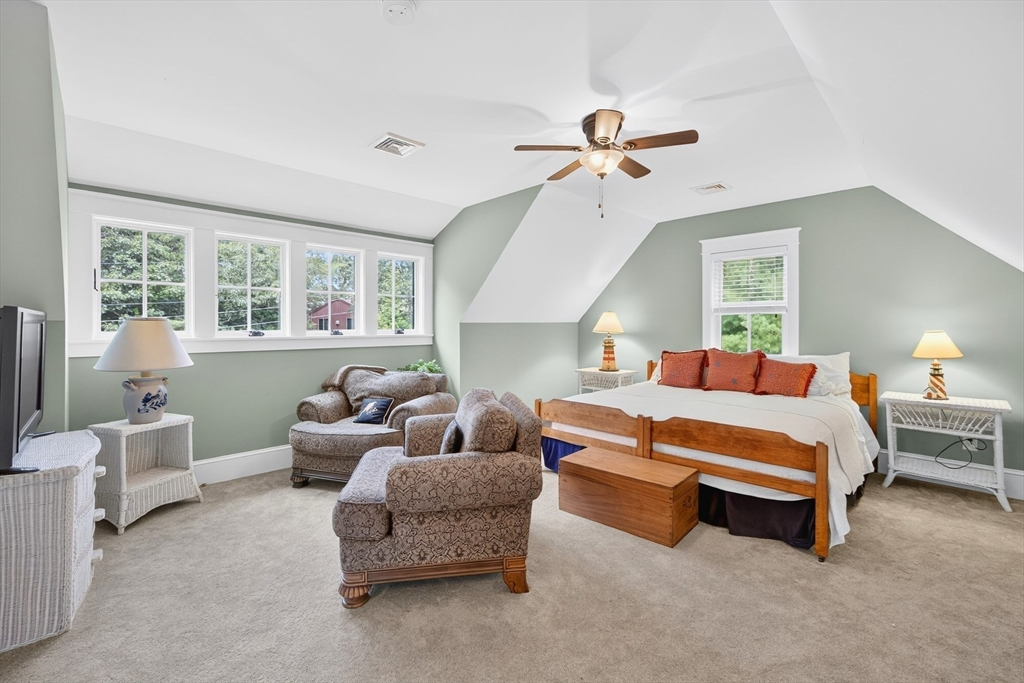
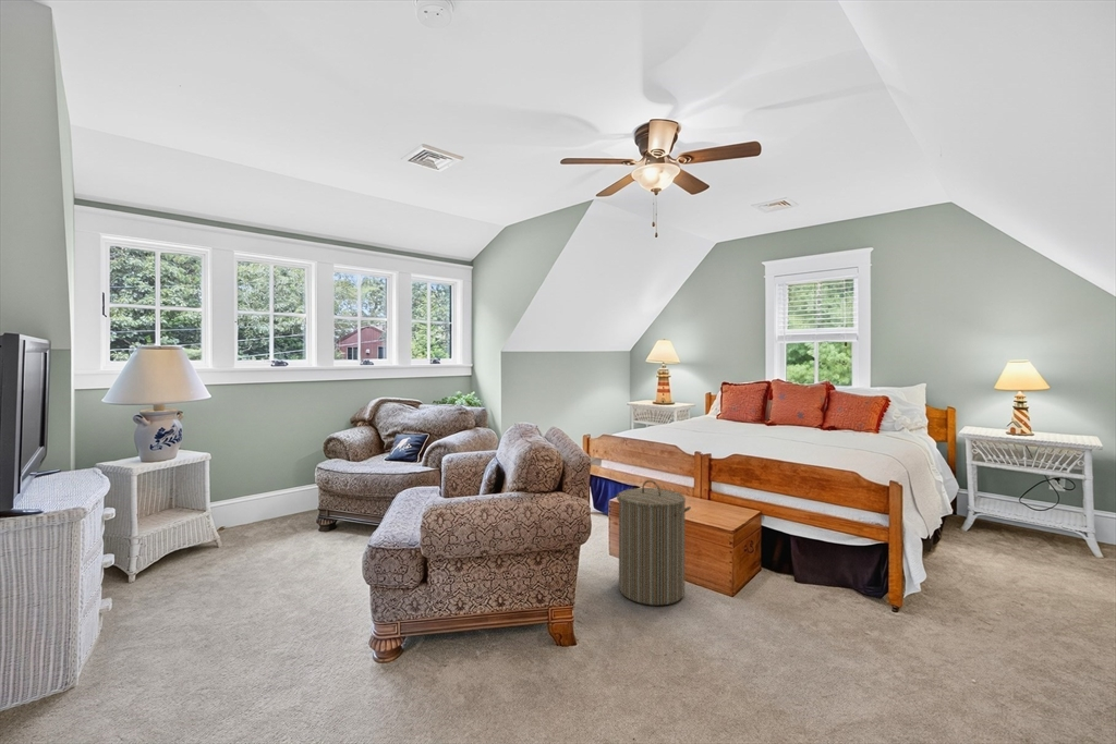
+ laundry hamper [616,479,692,607]
